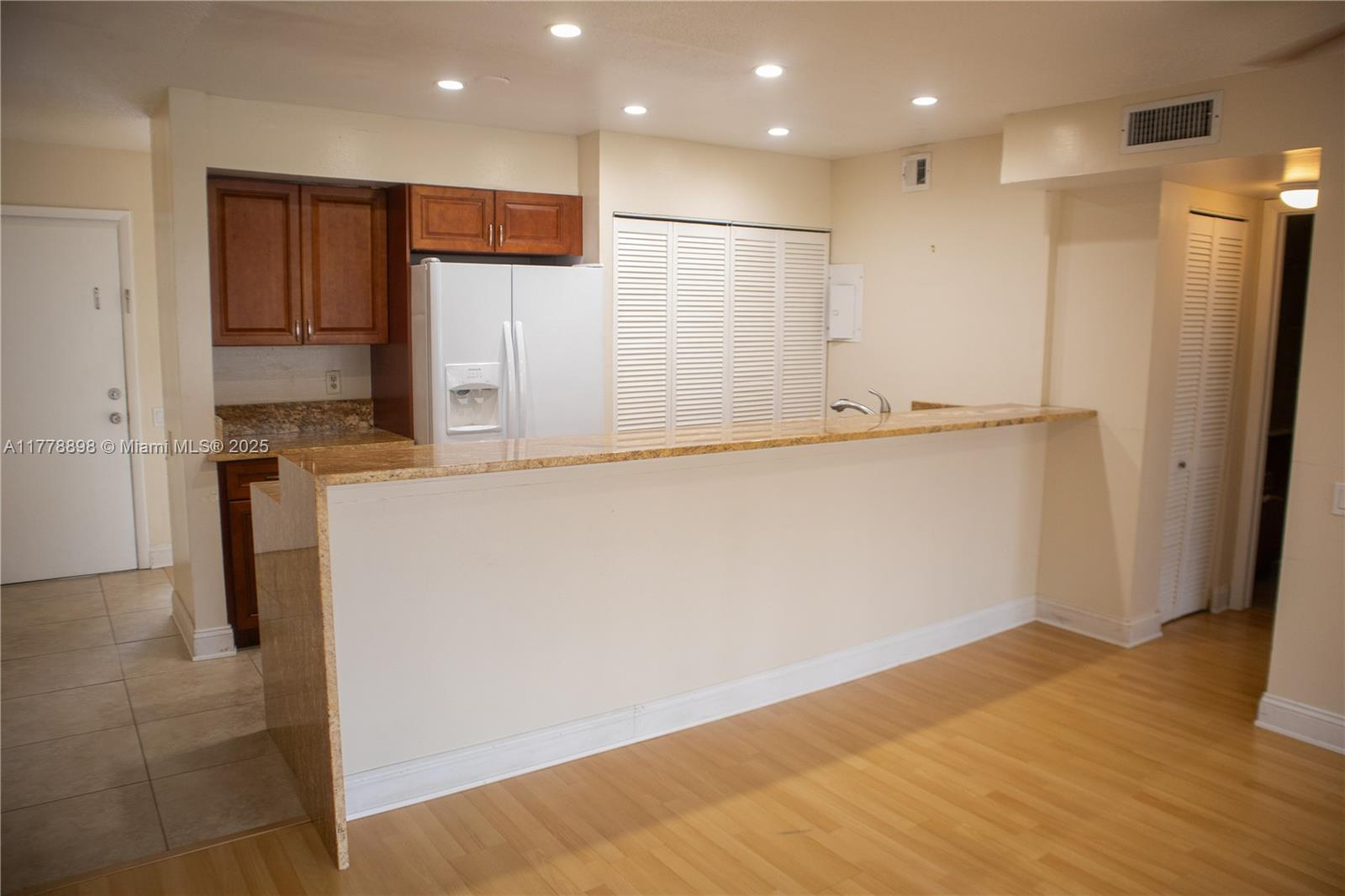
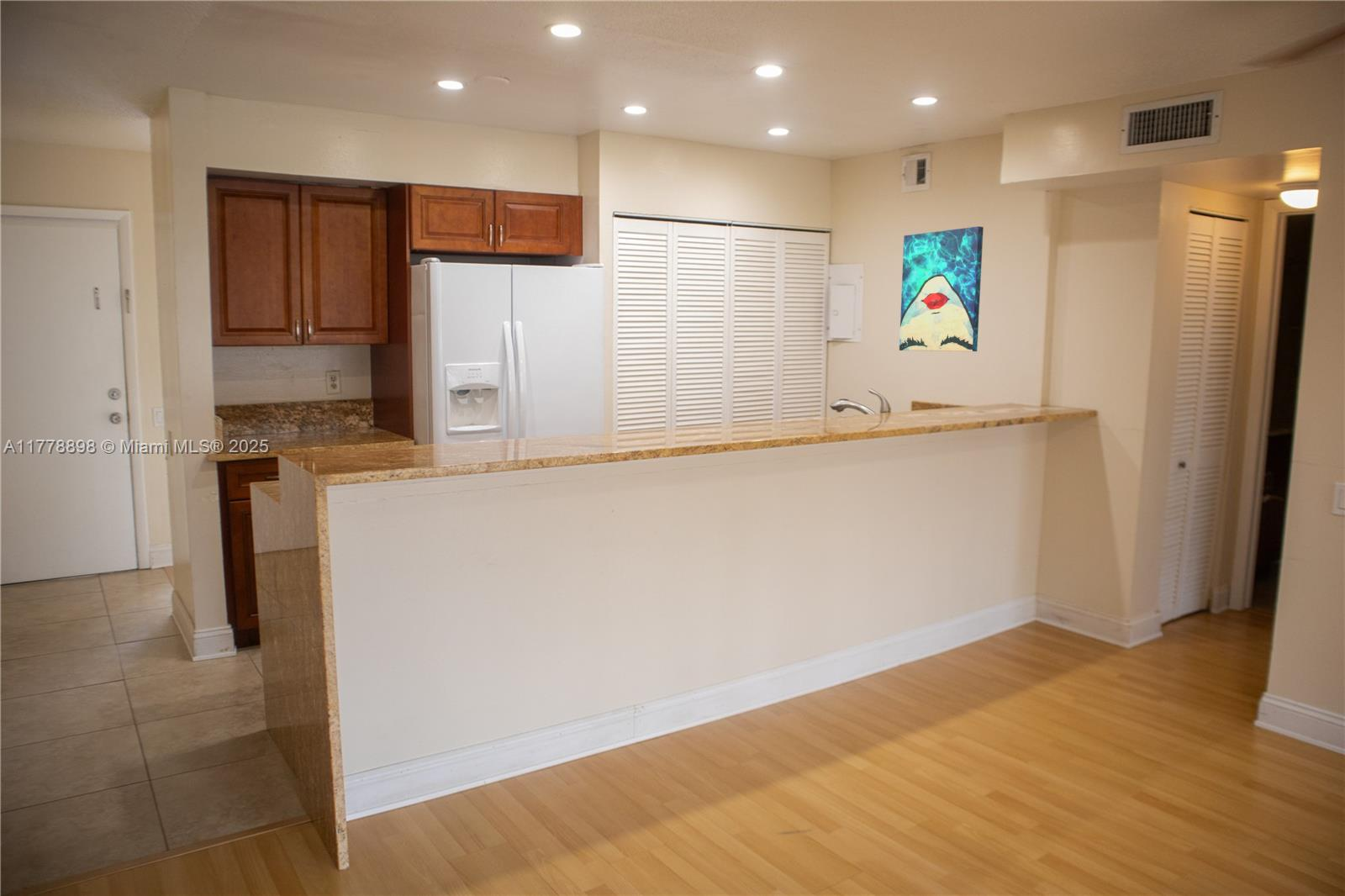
+ wall art [899,226,984,352]
